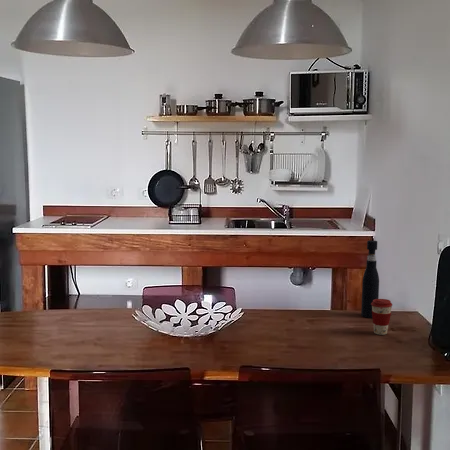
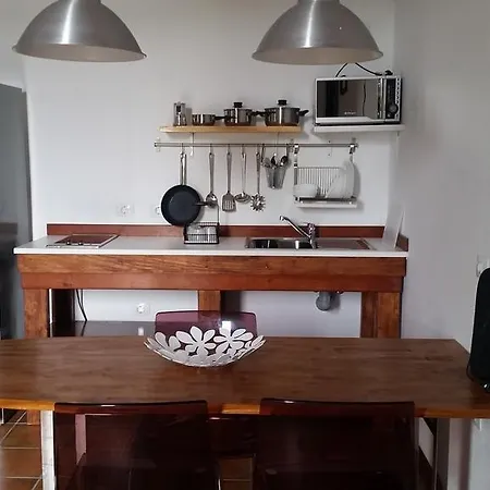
- coffee cup [371,298,393,336]
- pepper grinder [360,239,380,319]
